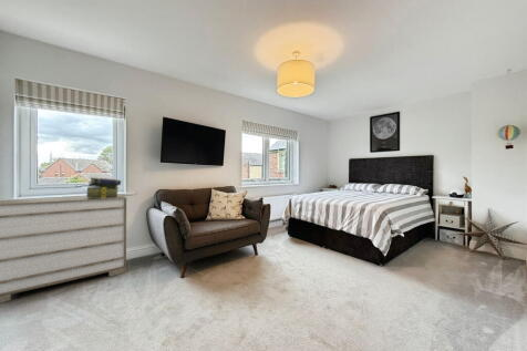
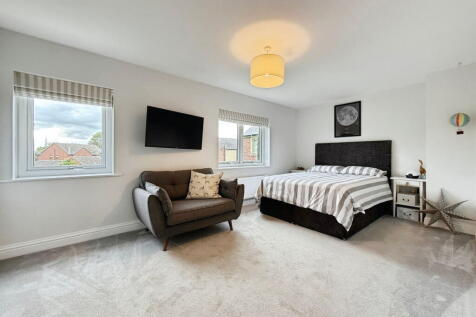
- stack of books [85,176,122,198]
- dresser [0,194,127,303]
